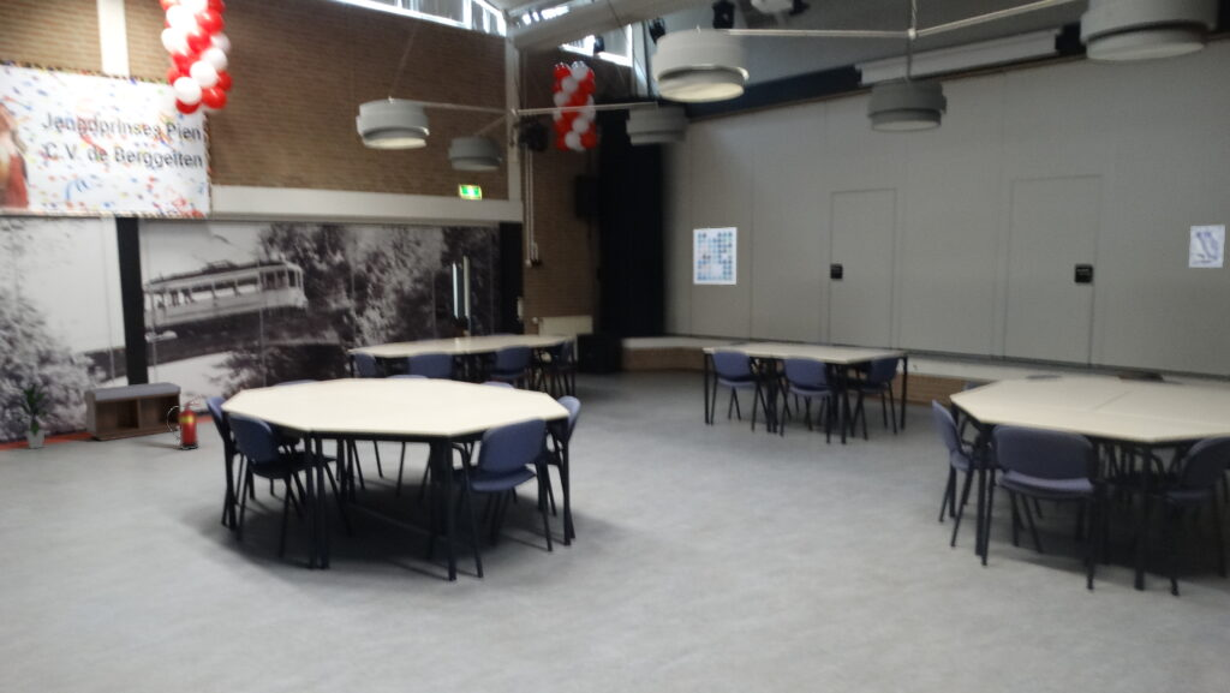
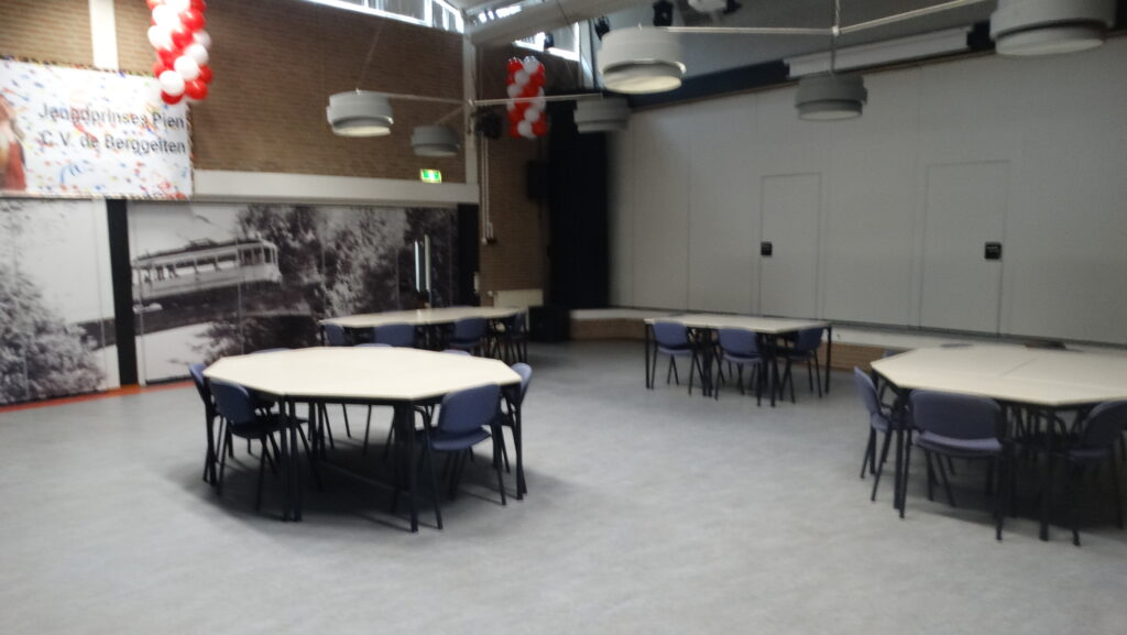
- bench [83,381,183,442]
- fire extinguisher [166,395,202,452]
- wall art [693,226,738,286]
- indoor plant [0,380,61,450]
- wall art [1188,223,1226,269]
